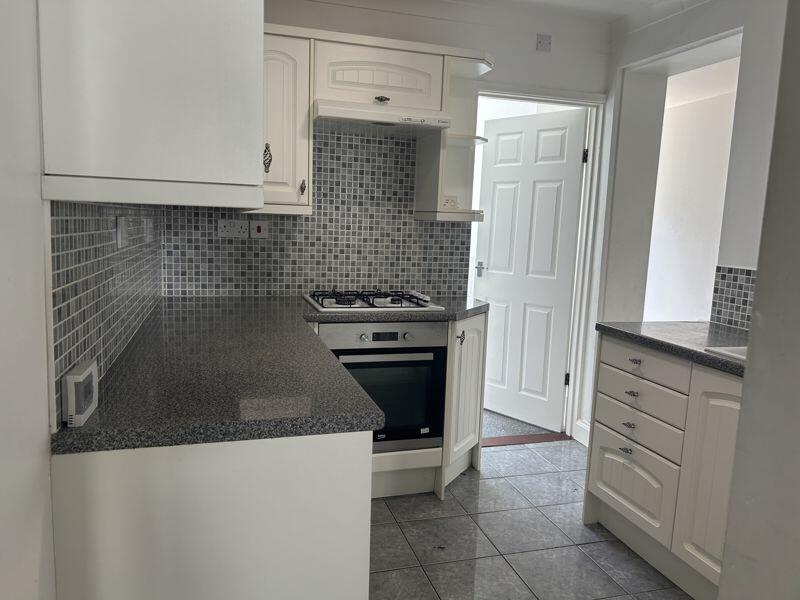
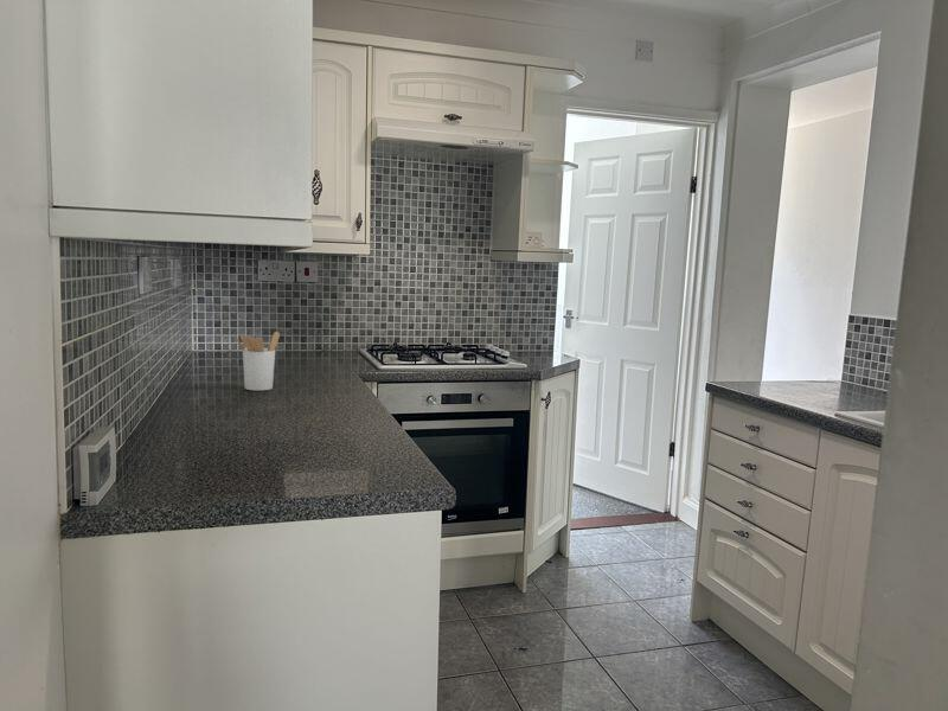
+ utensil holder [235,331,281,392]
